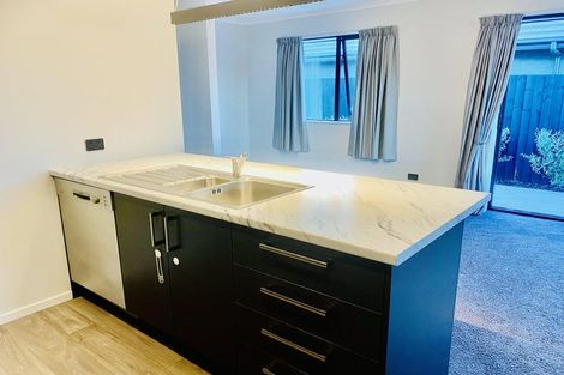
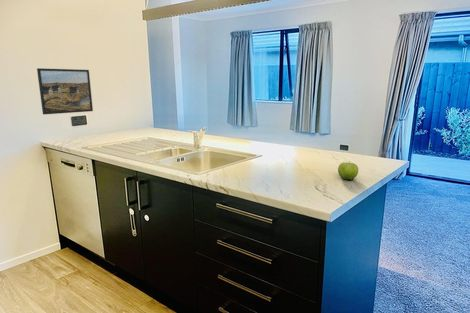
+ fruit [337,160,359,181]
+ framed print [36,67,94,115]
